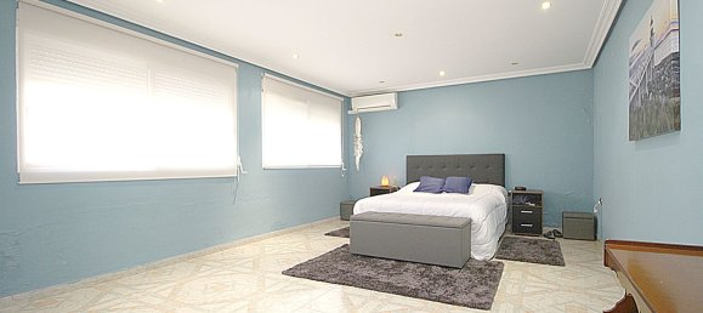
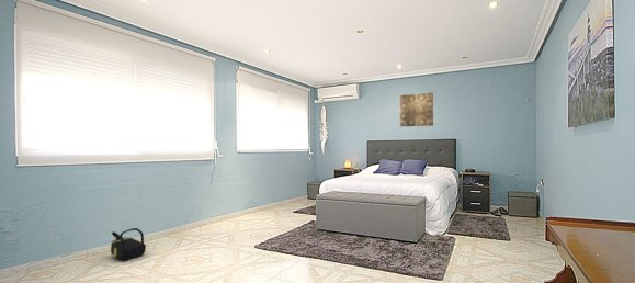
+ backpack [110,227,147,262]
+ wall art [399,92,434,127]
